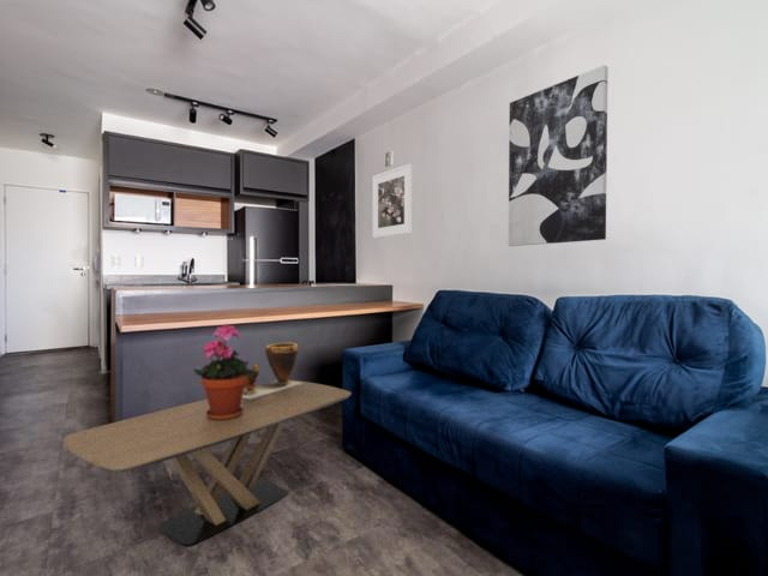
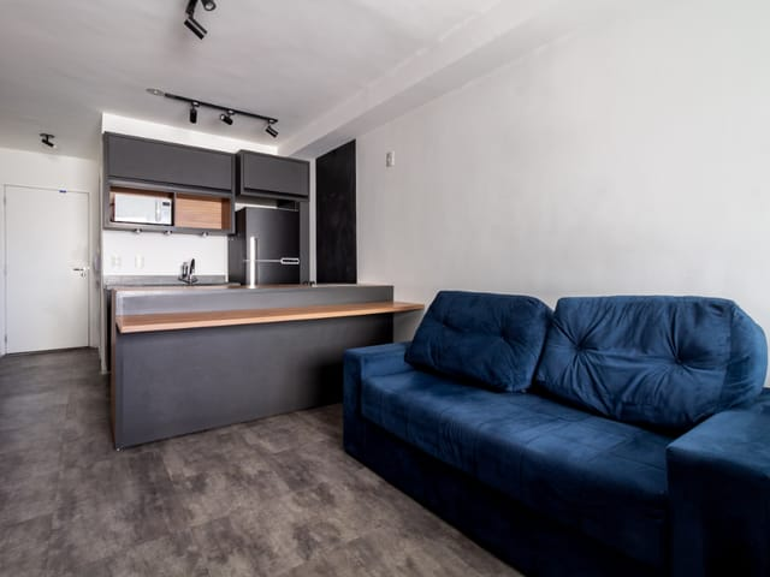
- potted plant [192,323,254,420]
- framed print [371,162,414,239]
- wall art [508,64,610,247]
- clay pot [242,341,304,400]
- coffee table [62,379,353,547]
